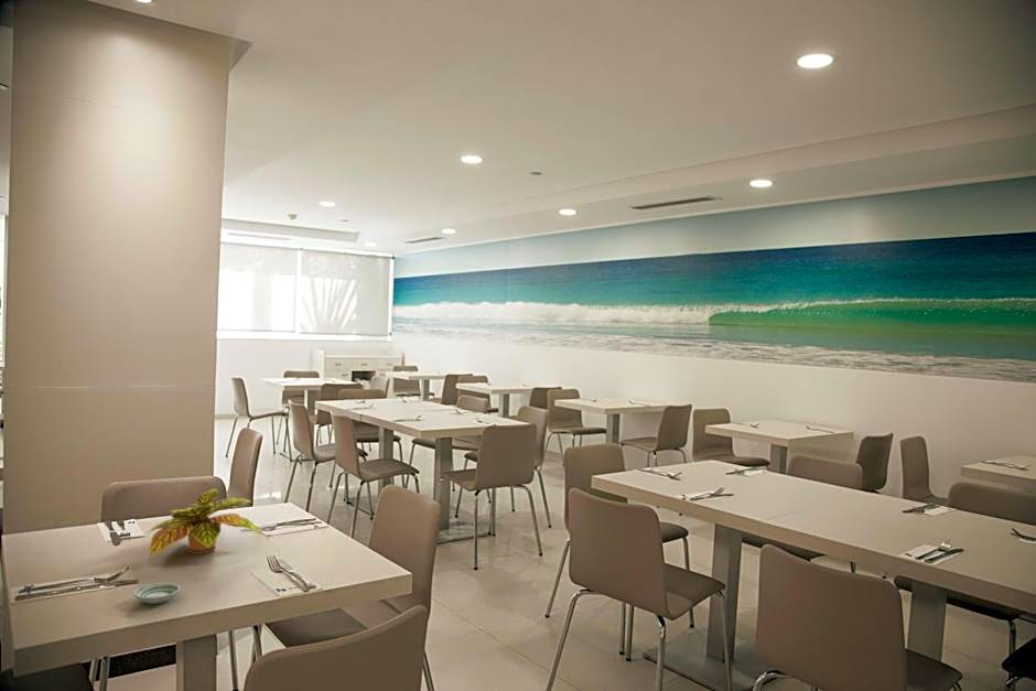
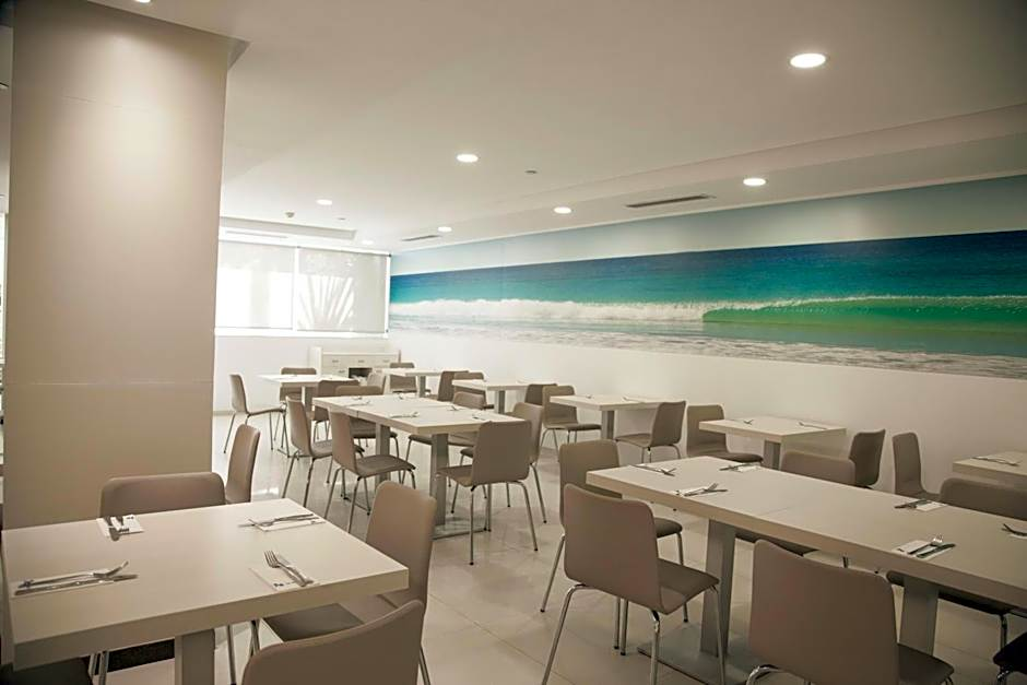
- plant [142,487,261,559]
- saucer [133,582,182,605]
